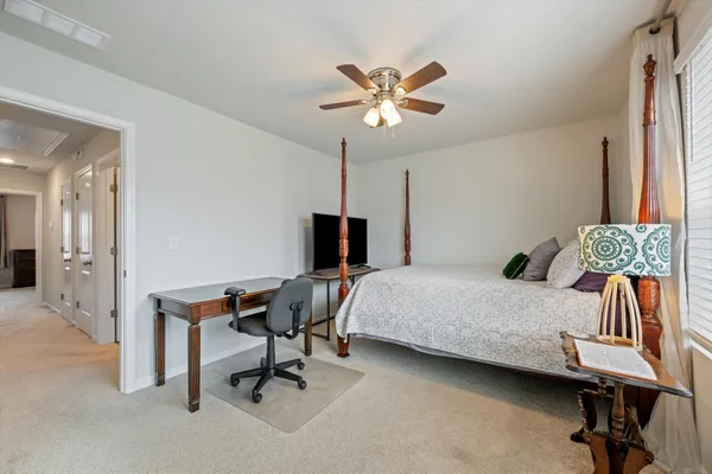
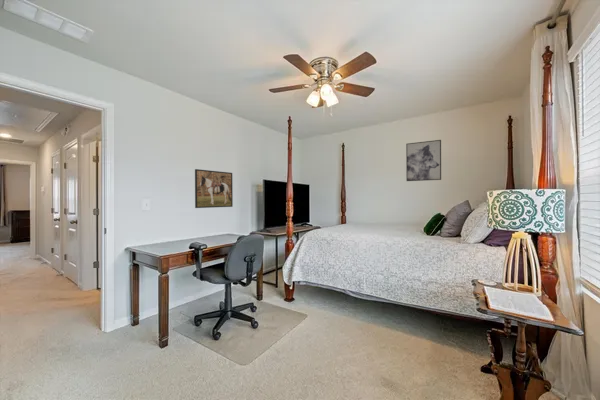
+ wall art [405,139,442,182]
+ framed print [194,168,234,209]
